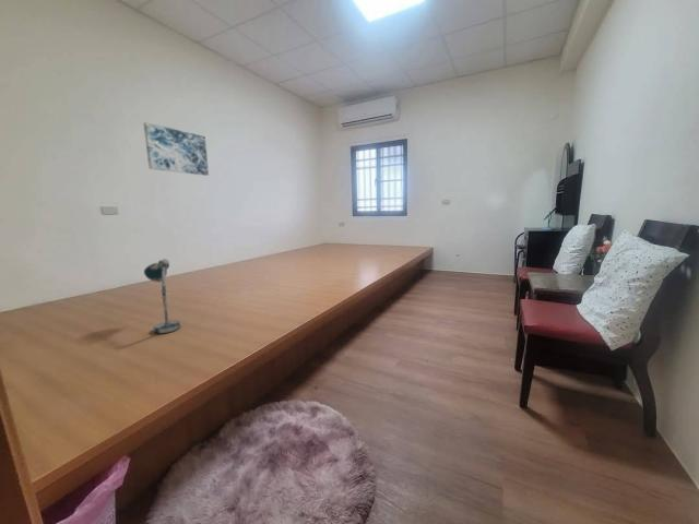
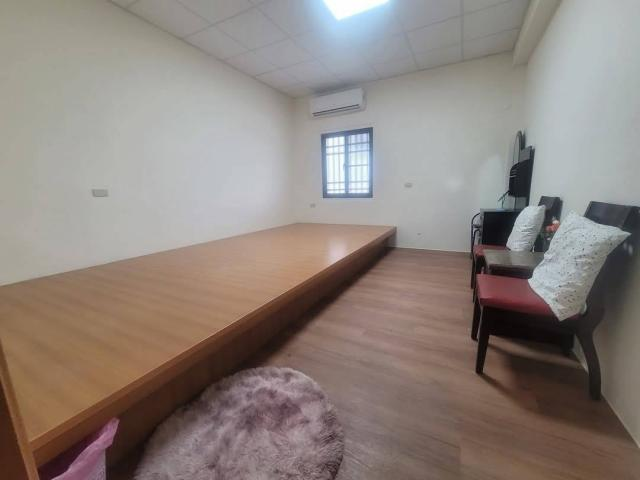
- wall art [142,121,210,177]
- desk lamp [143,258,181,334]
